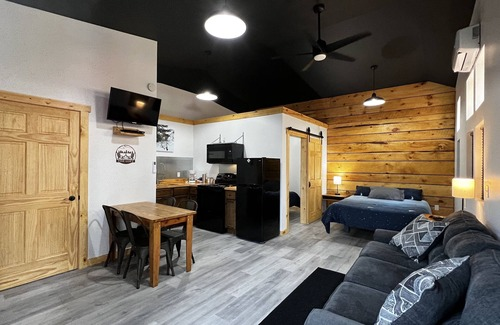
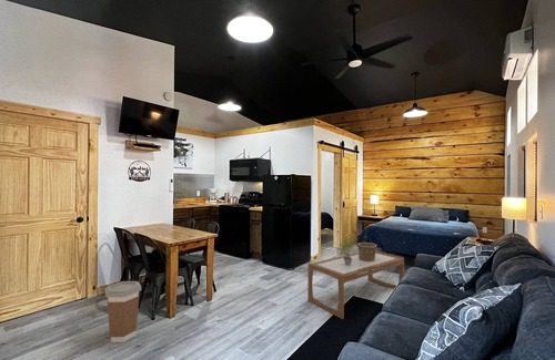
+ potted plant [335,234,359,265]
+ ceramic pot [356,241,377,261]
+ coffee table [306,250,405,320]
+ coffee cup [104,280,142,343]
